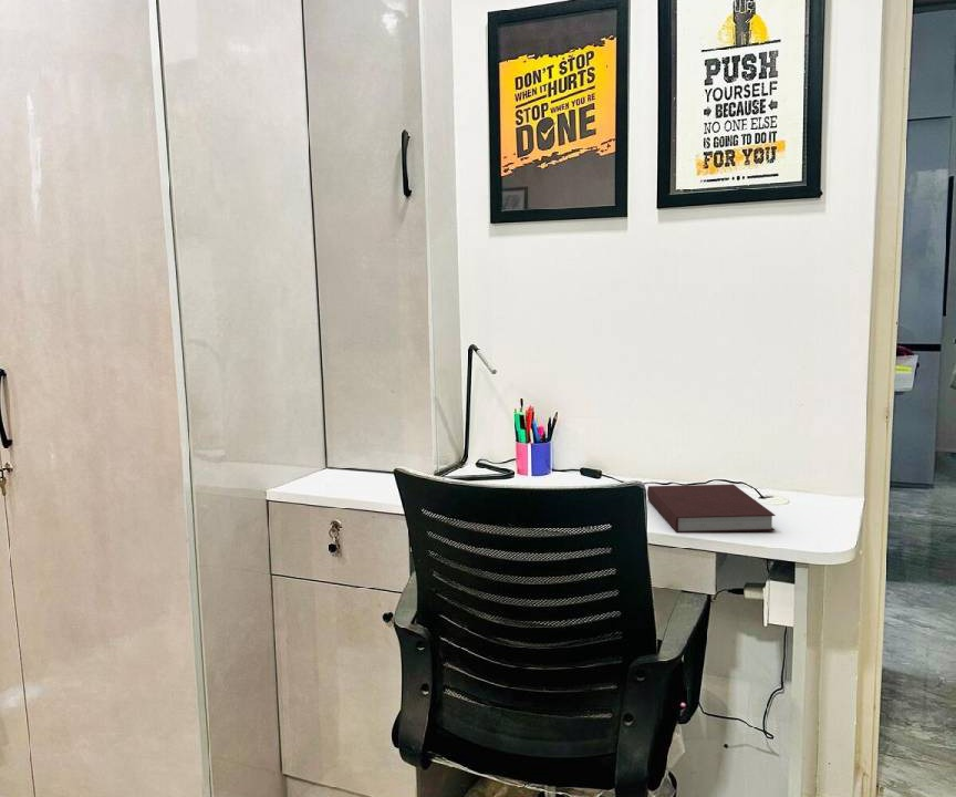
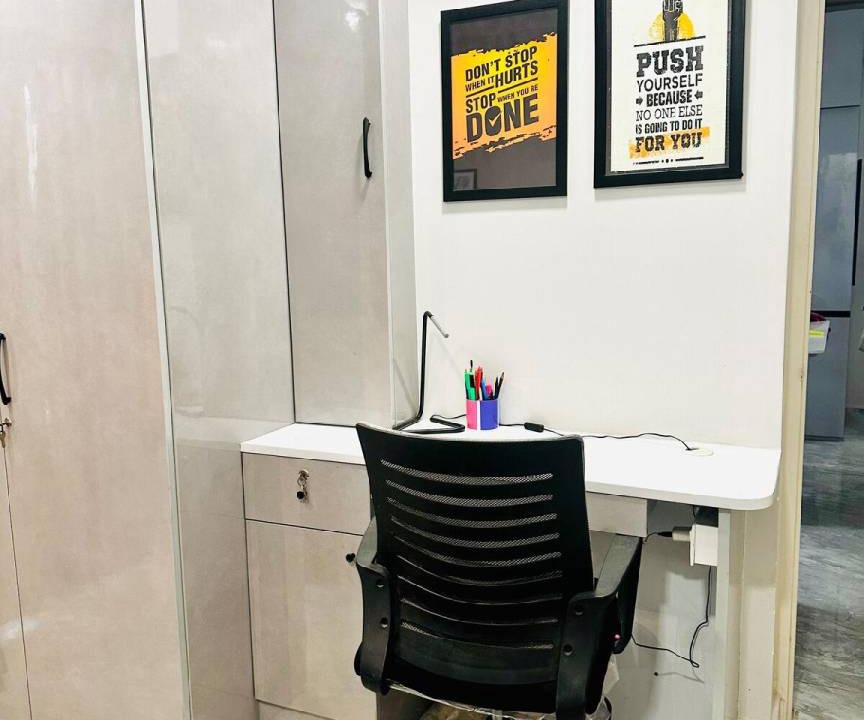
- notebook [646,484,777,534]
